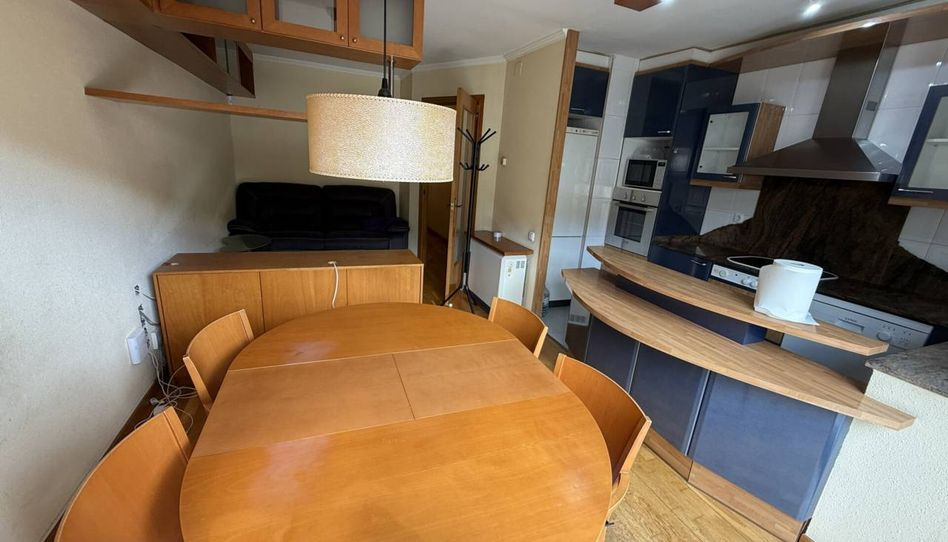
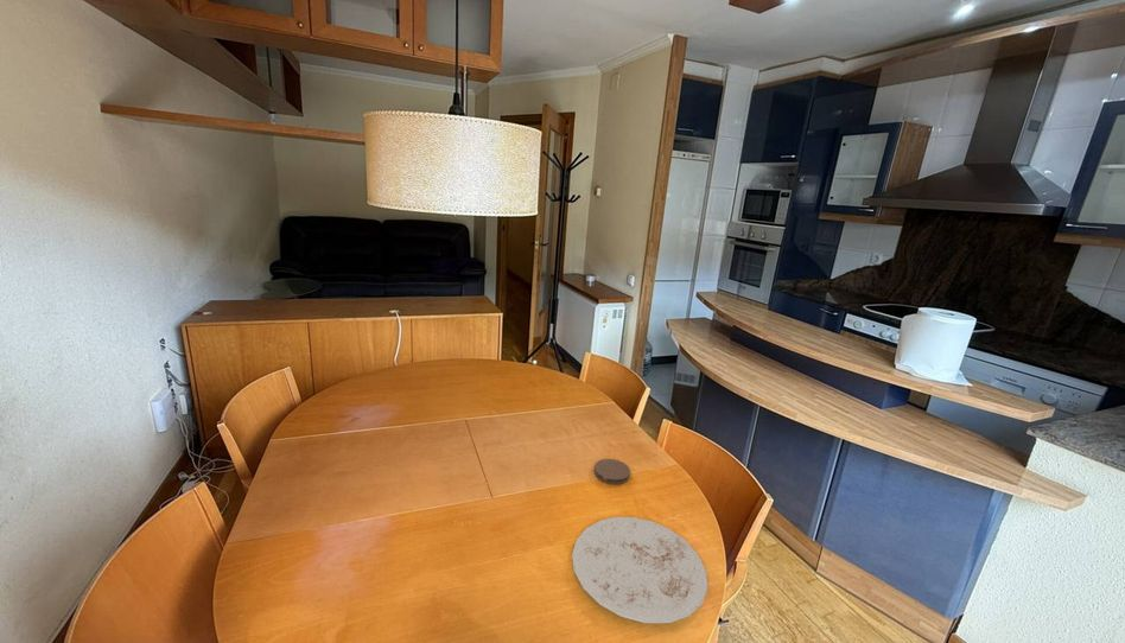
+ plate [571,516,710,624]
+ coaster [593,458,631,485]
